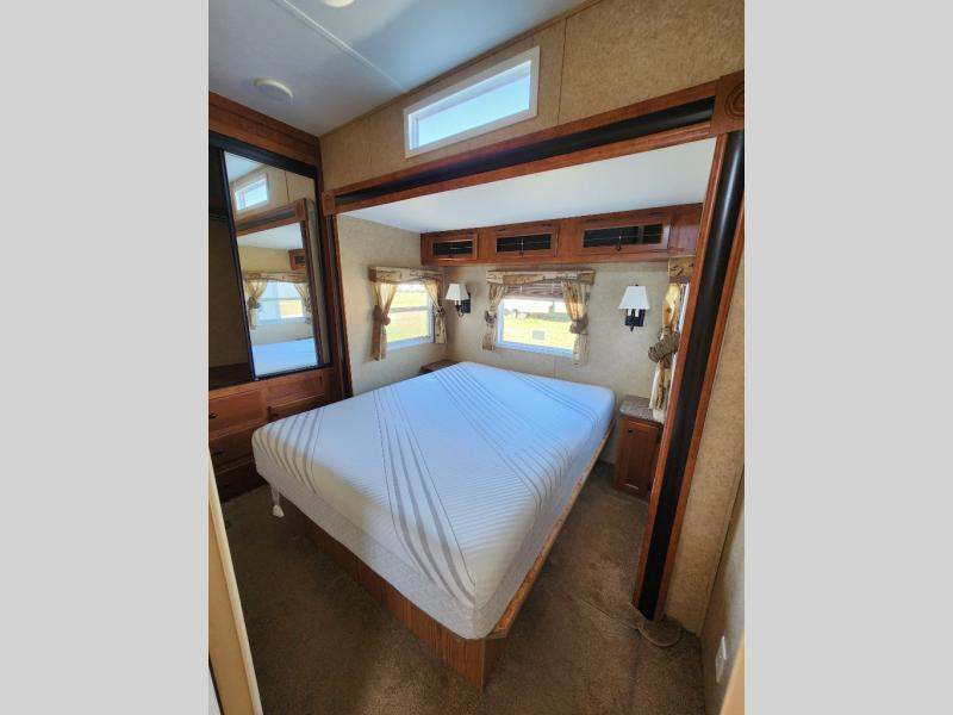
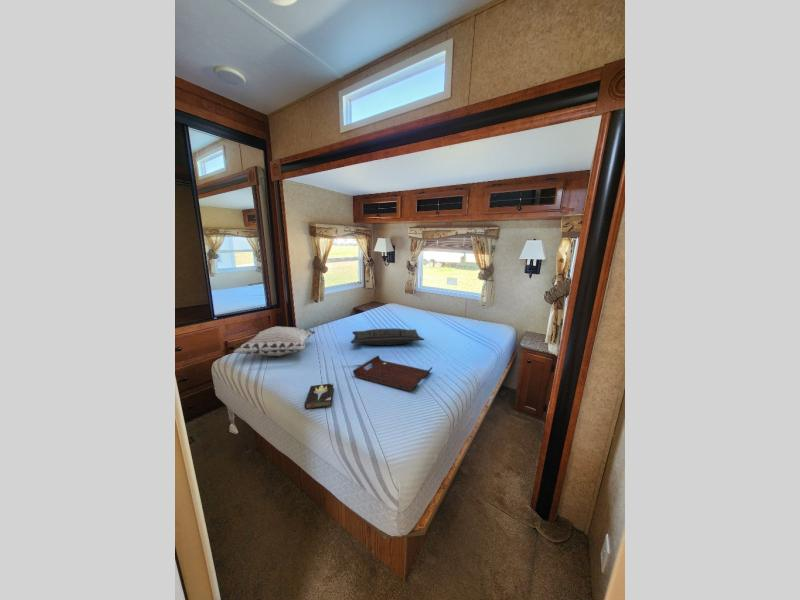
+ decorative pillow [233,325,316,357]
+ serving tray [352,355,433,392]
+ pillow [350,327,425,346]
+ hardback book [304,382,335,410]
